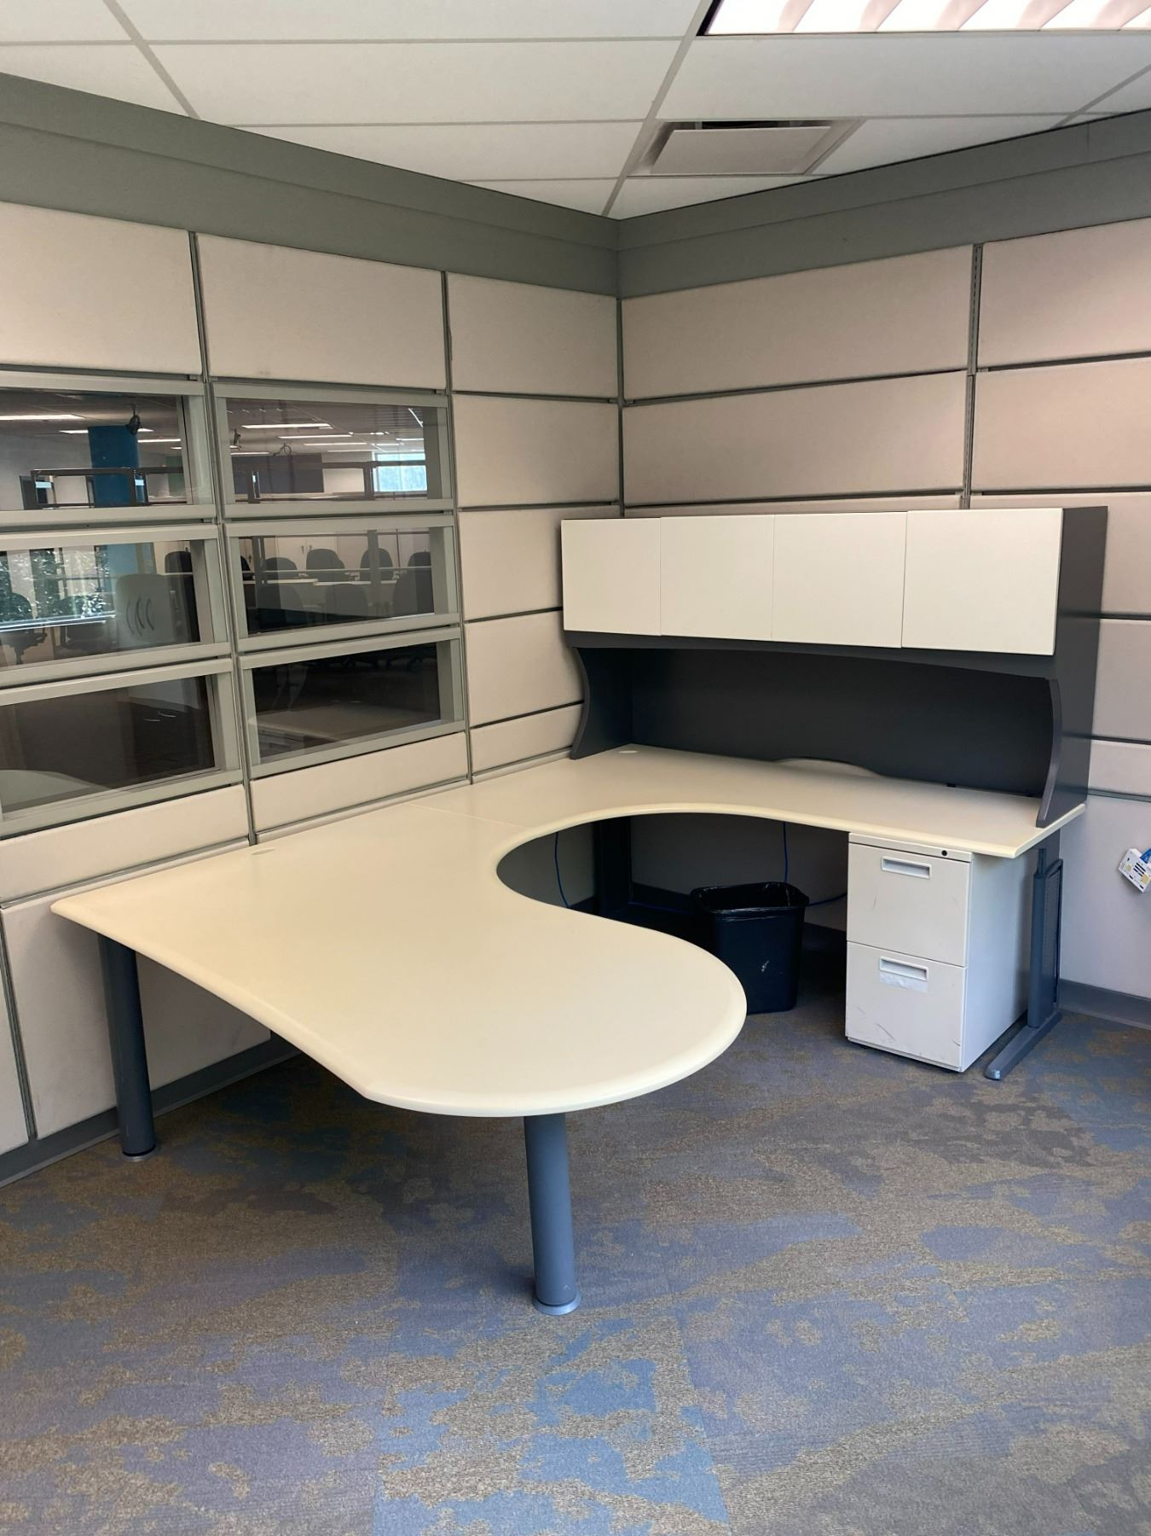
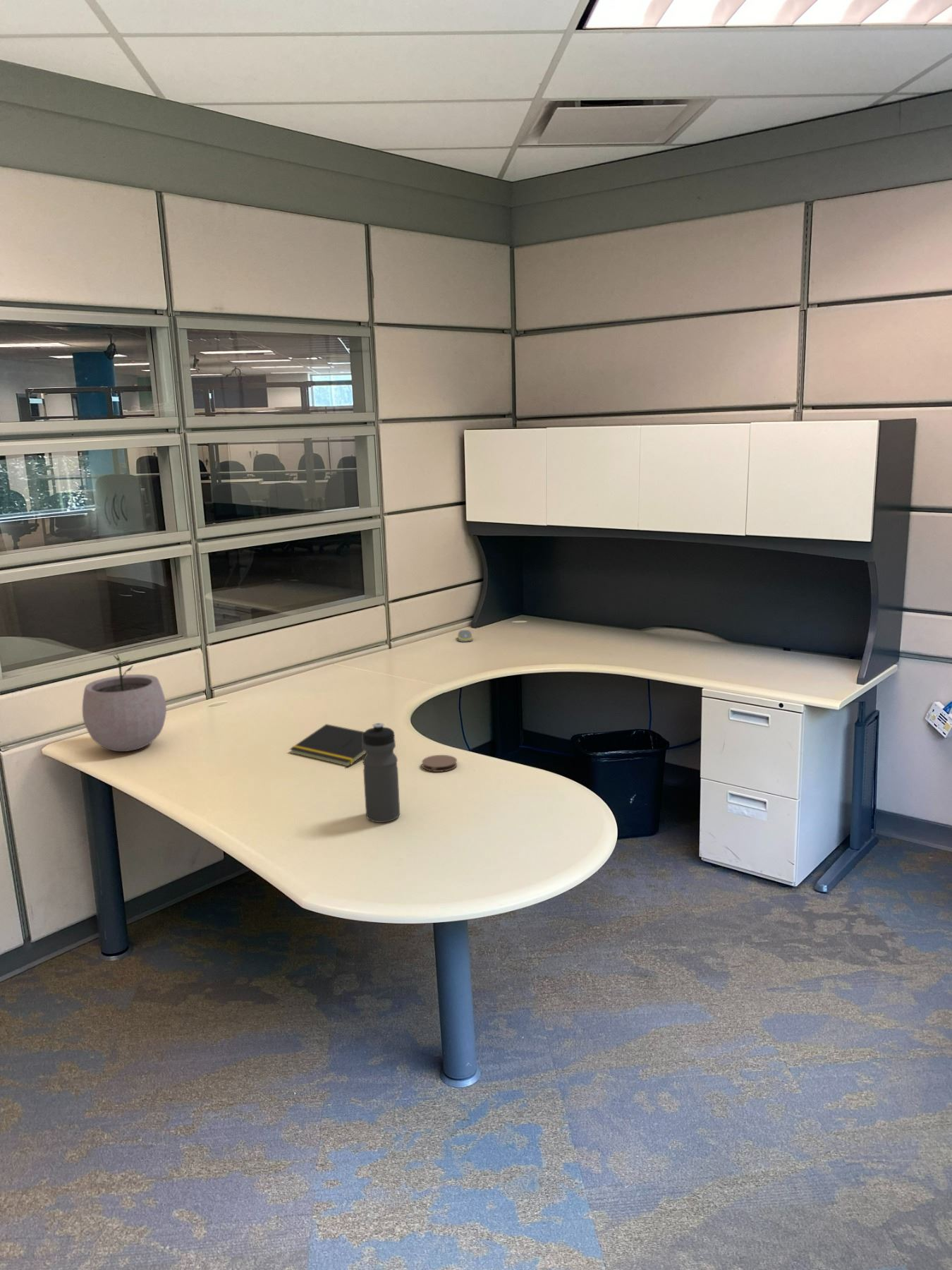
+ coaster [421,754,458,773]
+ plant pot [82,653,167,752]
+ water bottle [362,722,401,823]
+ computer mouse [457,629,473,643]
+ notepad [289,723,366,767]
